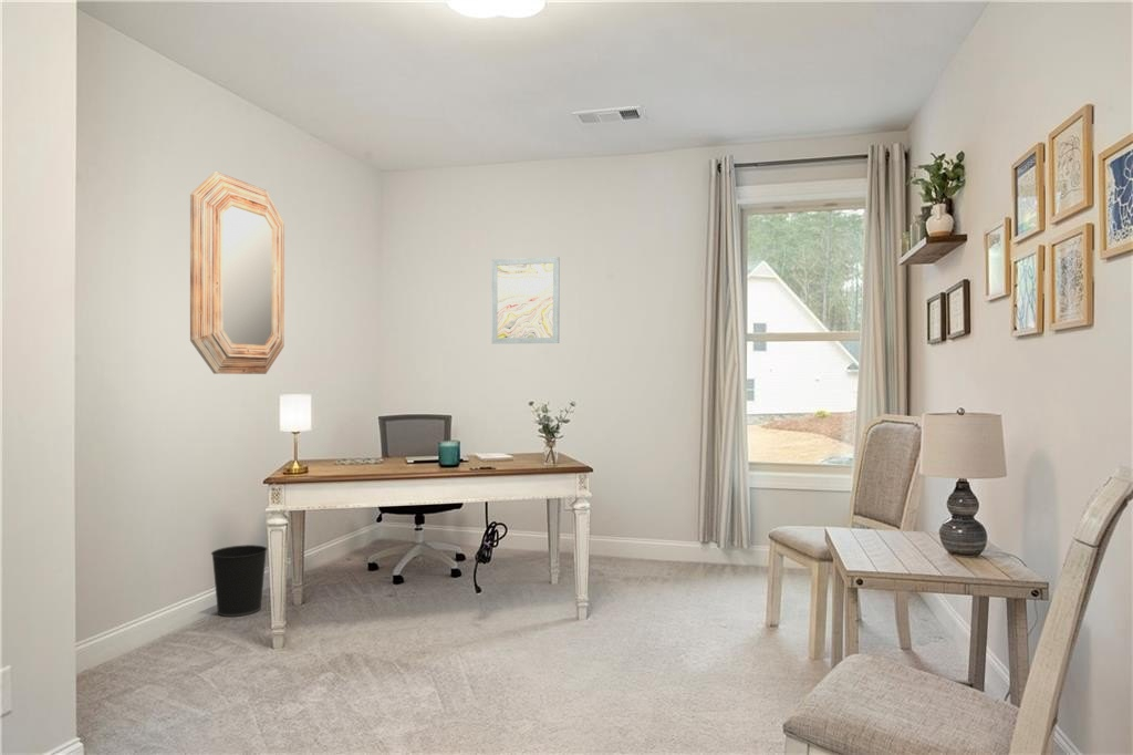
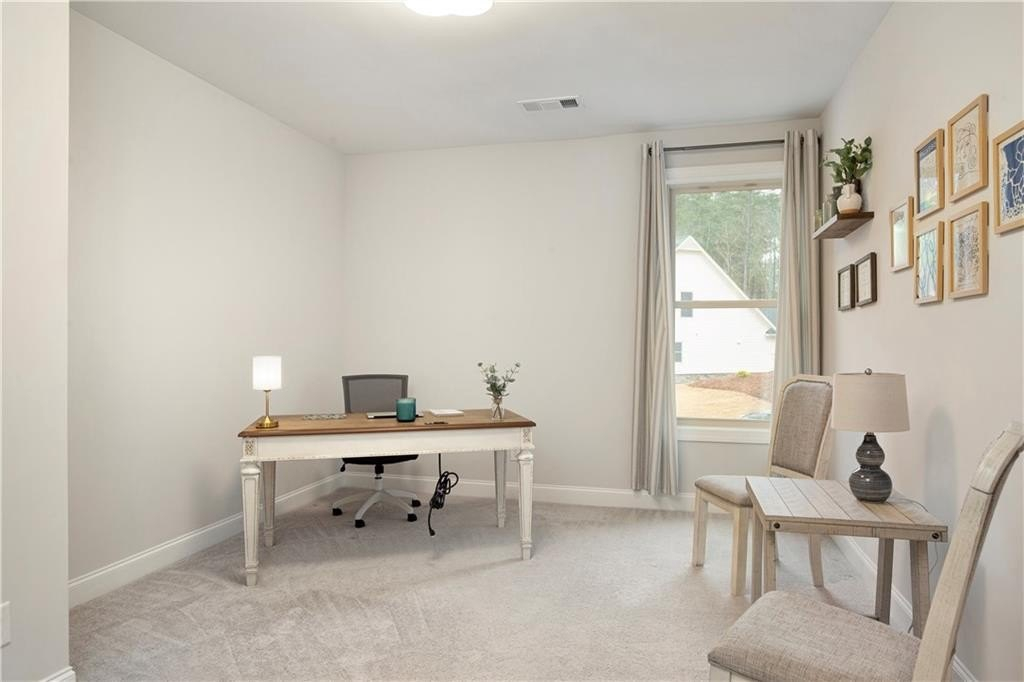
- home mirror [189,172,285,375]
- wall art [490,256,560,345]
- wastebasket [210,544,269,618]
